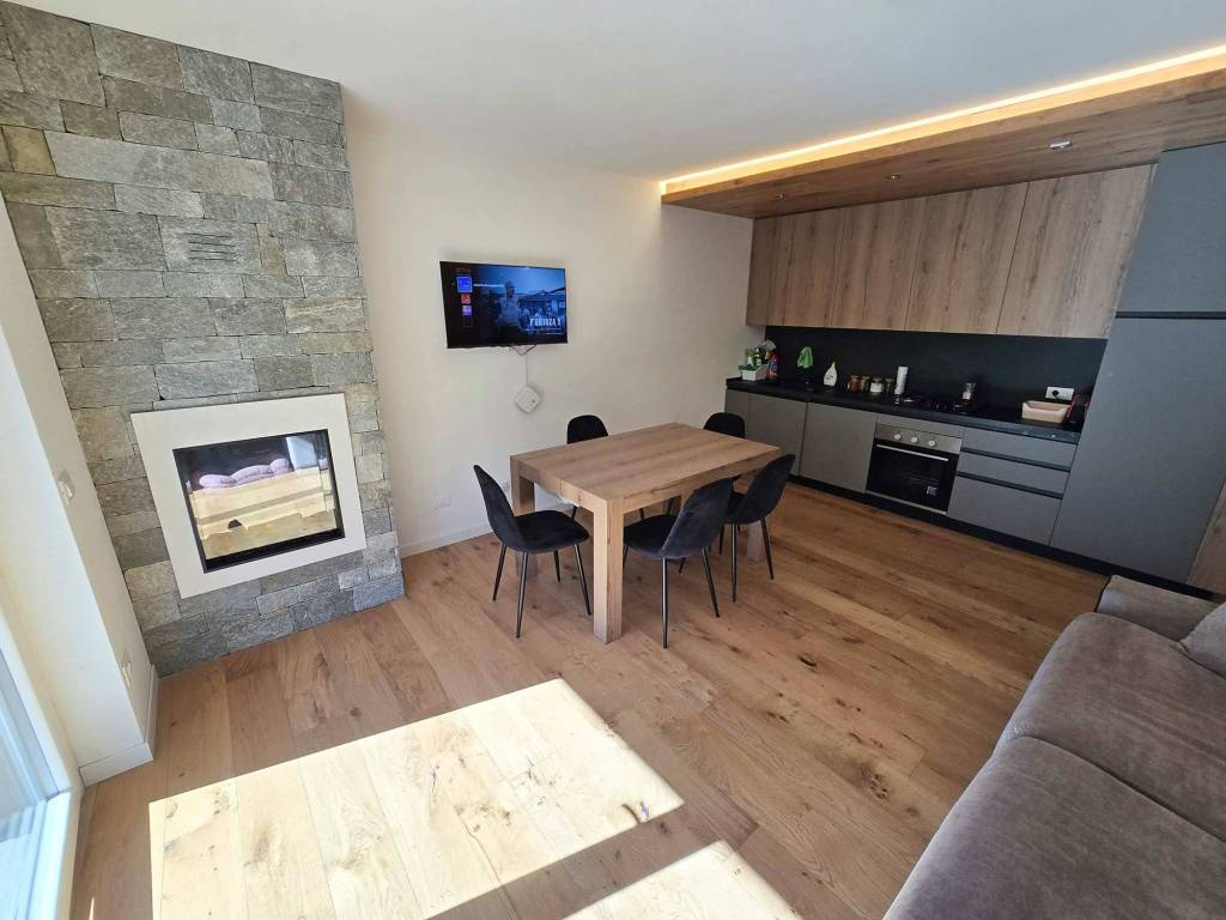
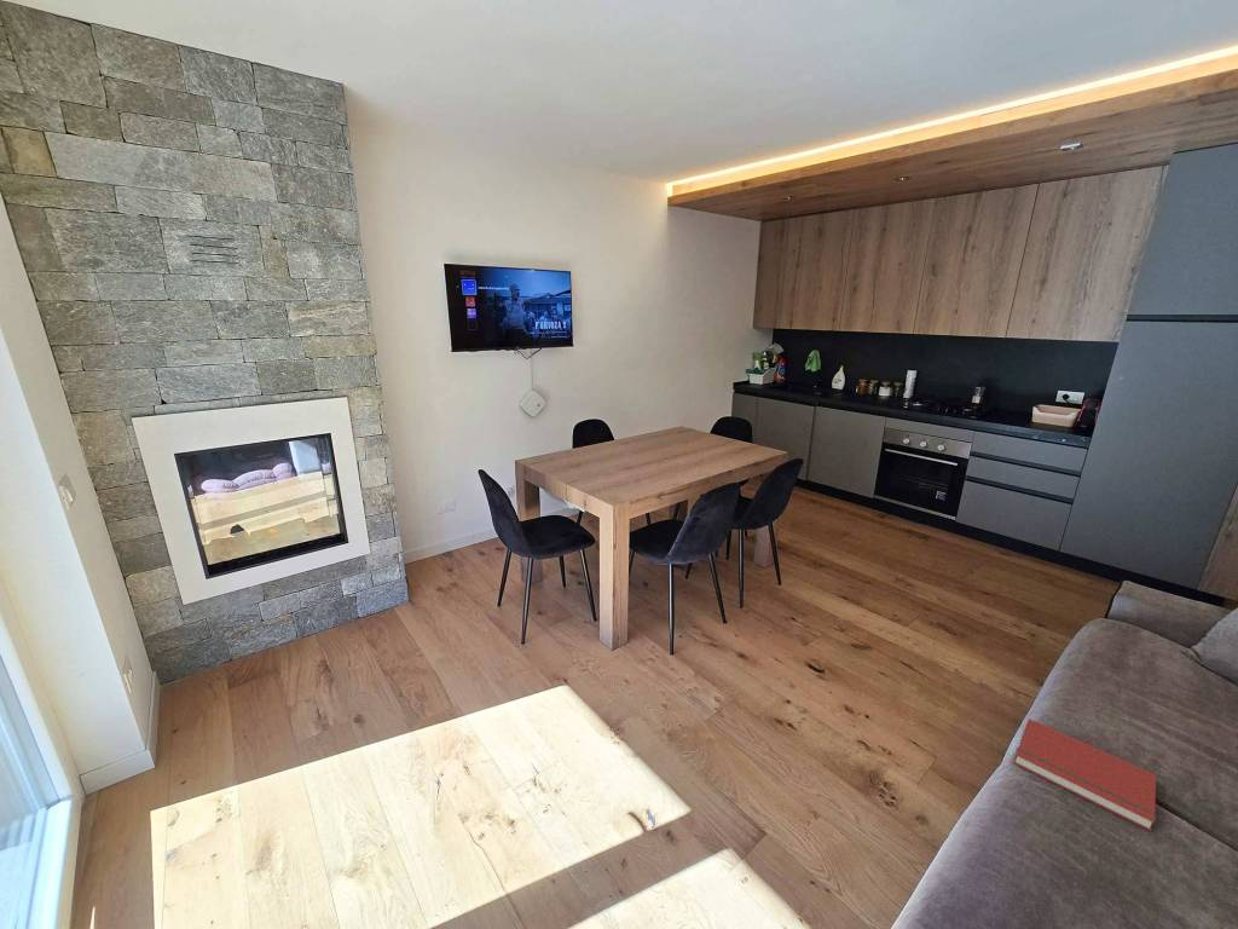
+ book [1013,717,1157,832]
